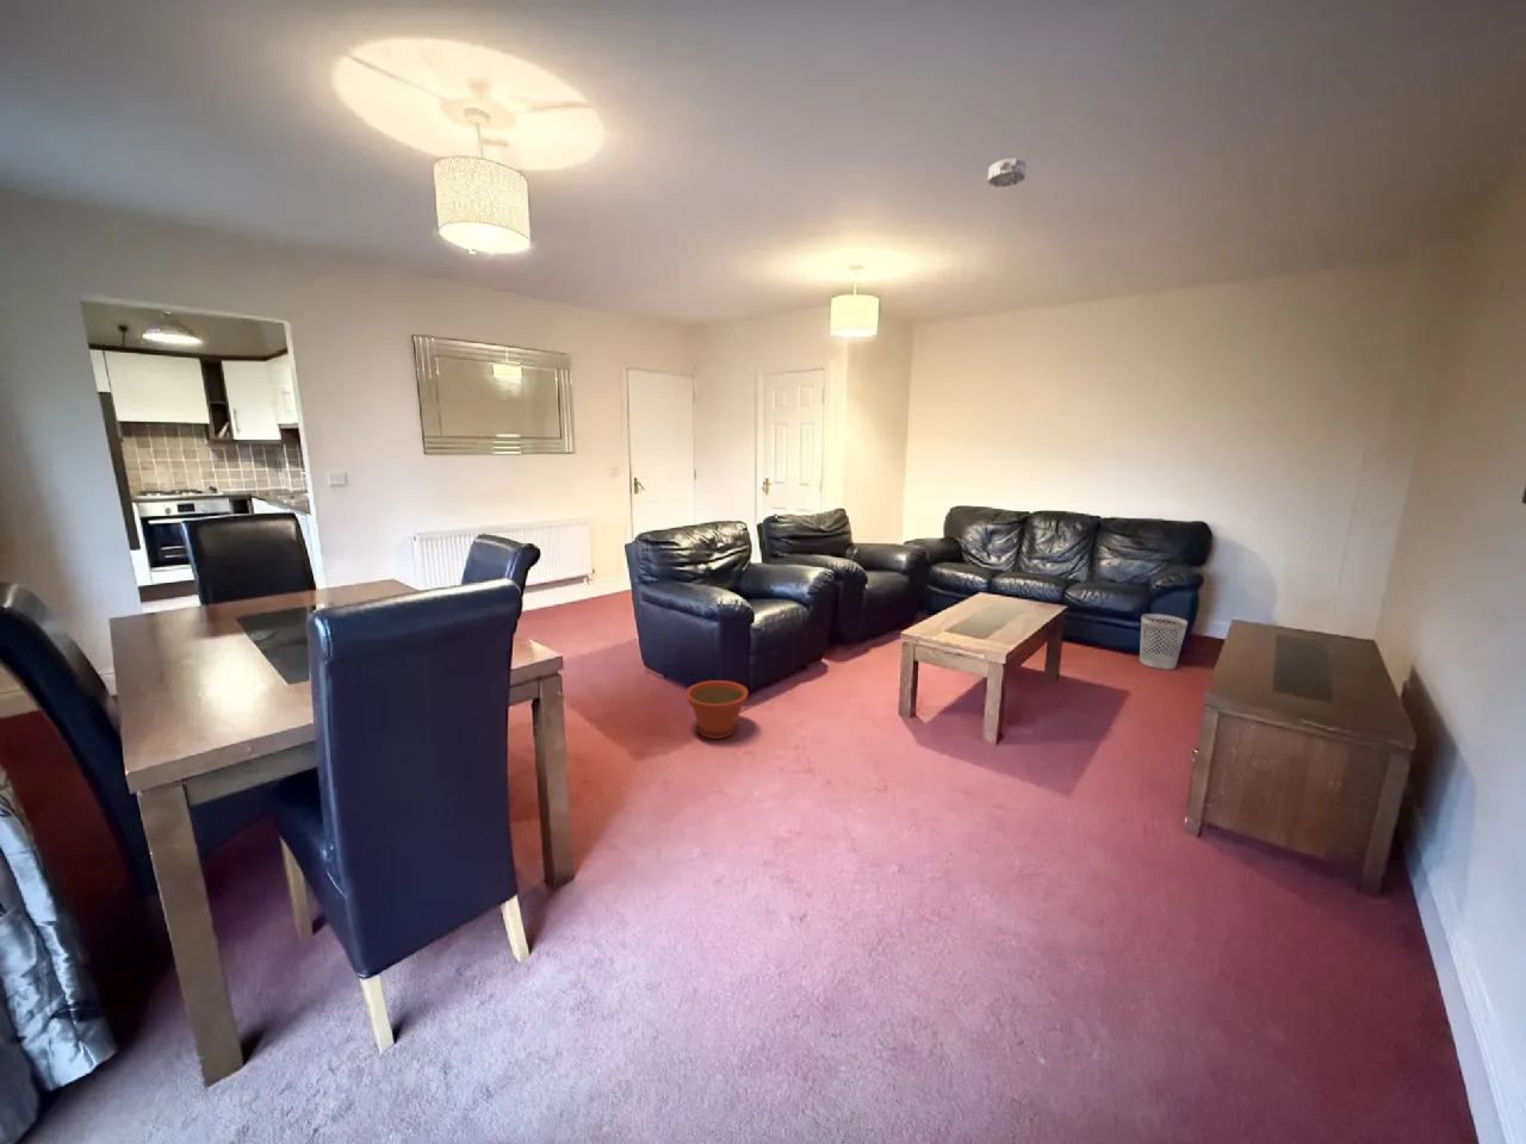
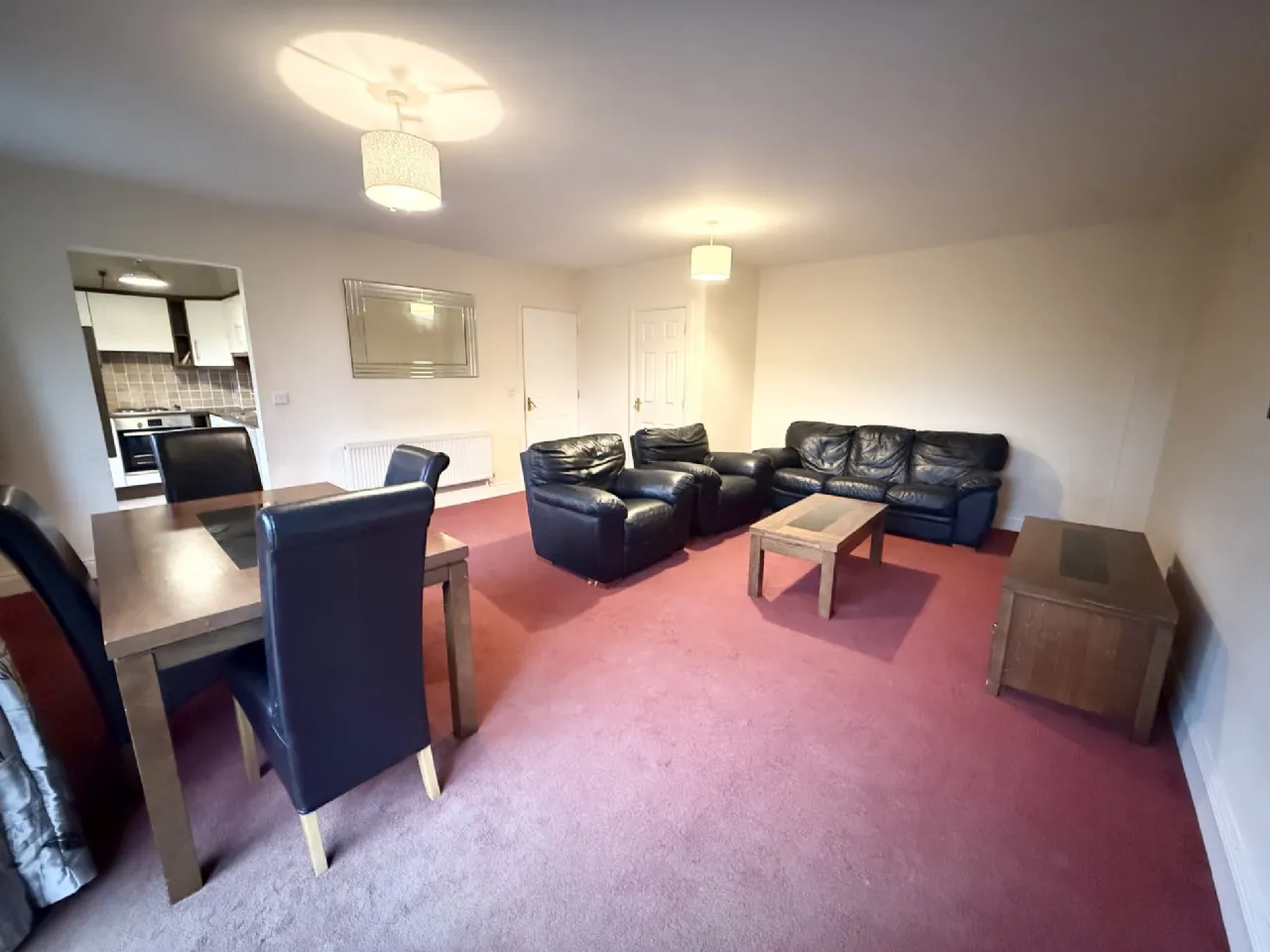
- plant pot [685,679,750,740]
- wastebasket [1139,613,1188,671]
- smoke detector [988,157,1027,189]
